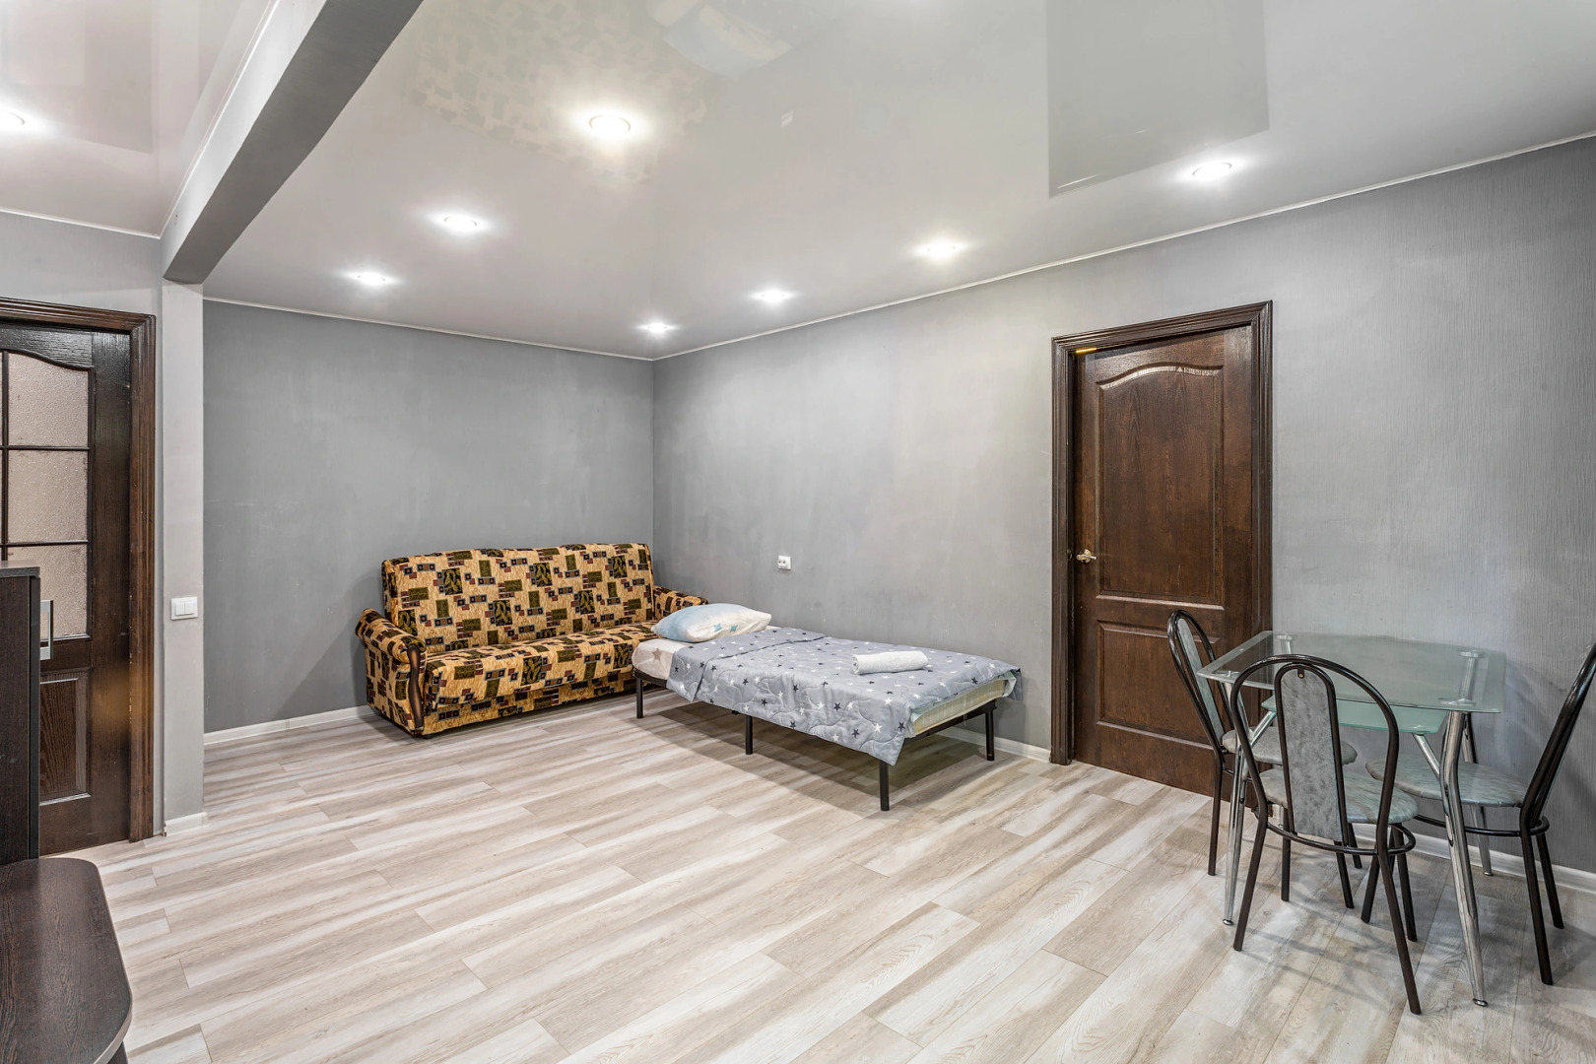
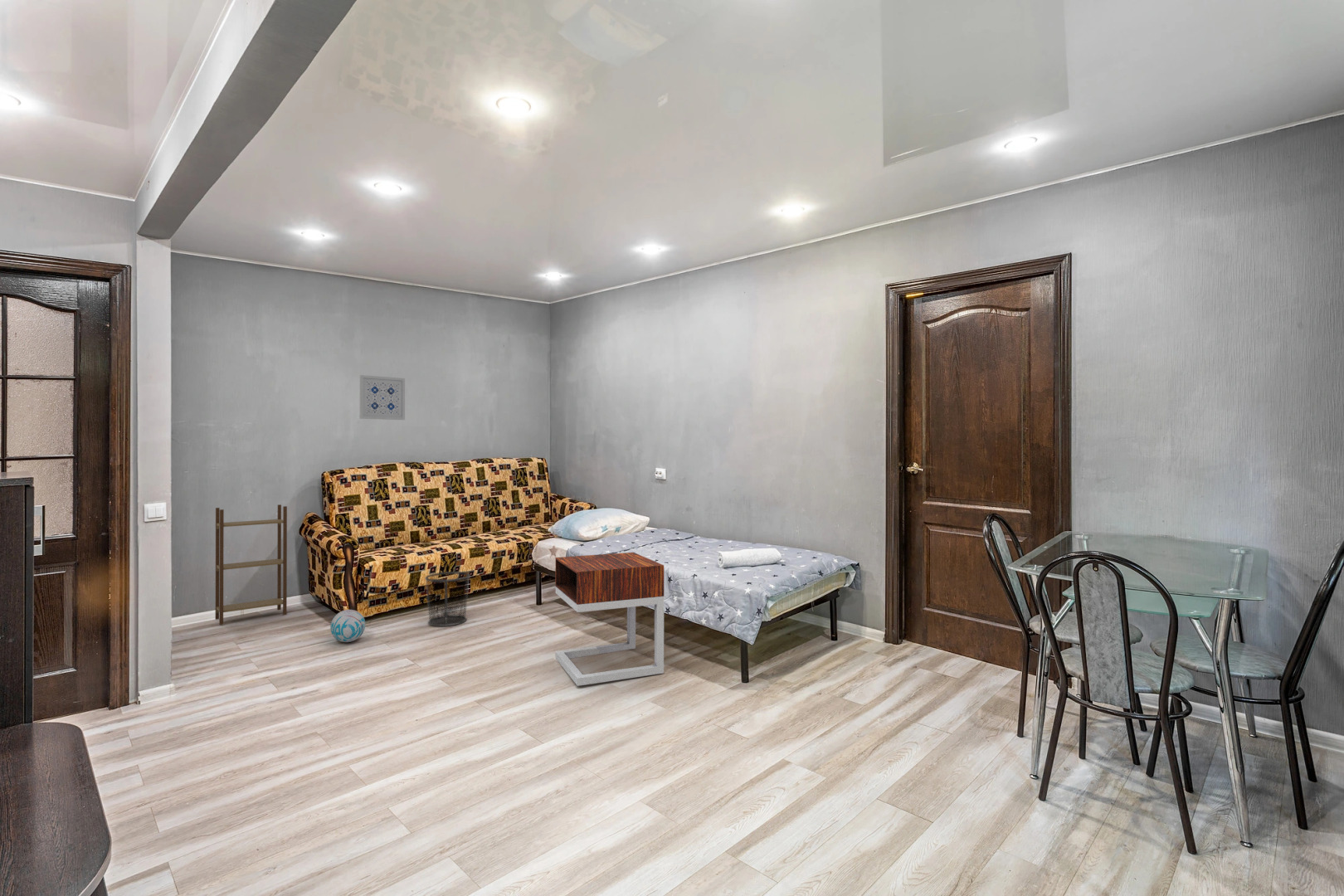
+ ball [329,609,366,643]
+ waste bin [424,571,471,627]
+ shelving unit [215,504,288,626]
+ wall art [359,374,406,421]
+ nightstand [554,552,665,687]
